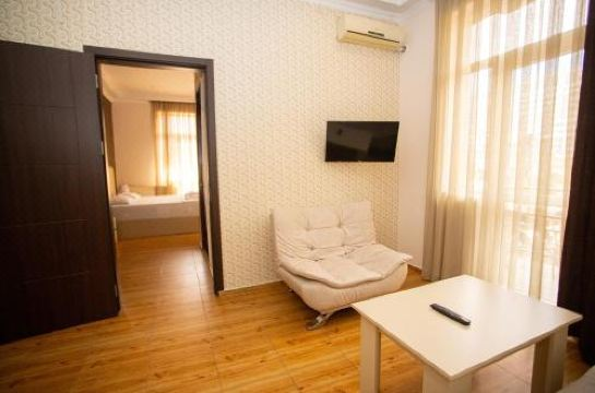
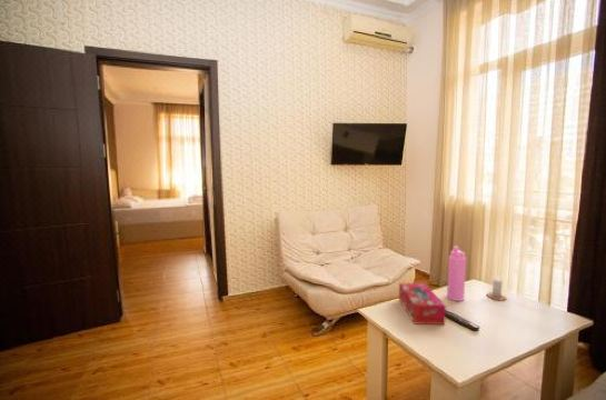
+ candle [486,272,508,301]
+ tissue box [398,282,447,326]
+ water bottle [446,246,467,302]
